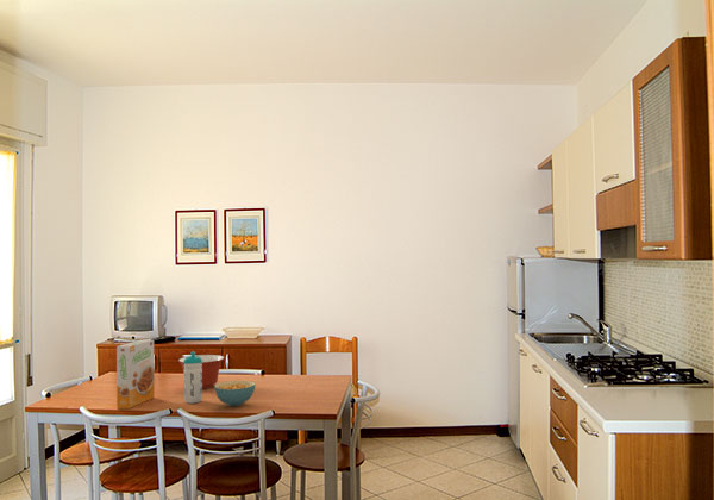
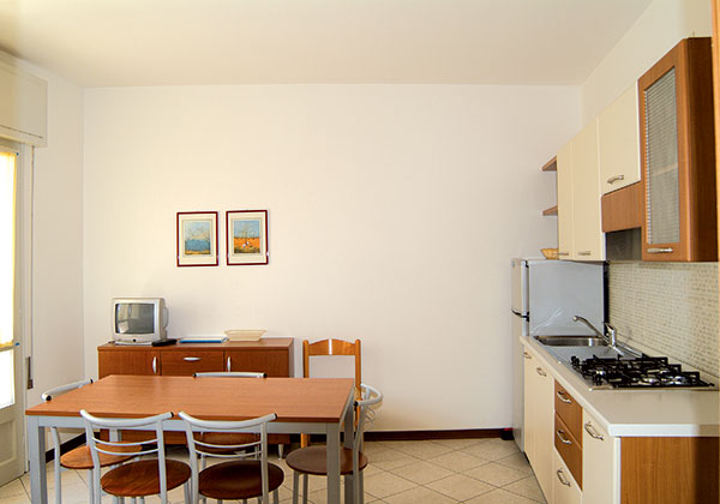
- water bottle [183,351,203,405]
- cereal box [115,338,155,410]
- mixing bowl [177,354,225,389]
- cereal bowl [213,380,256,407]
